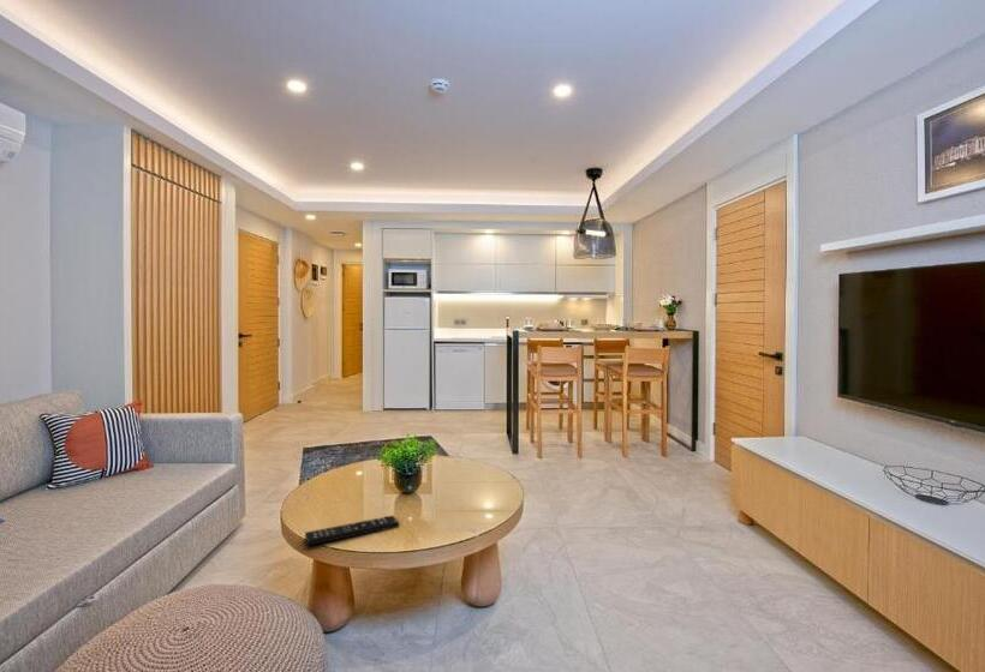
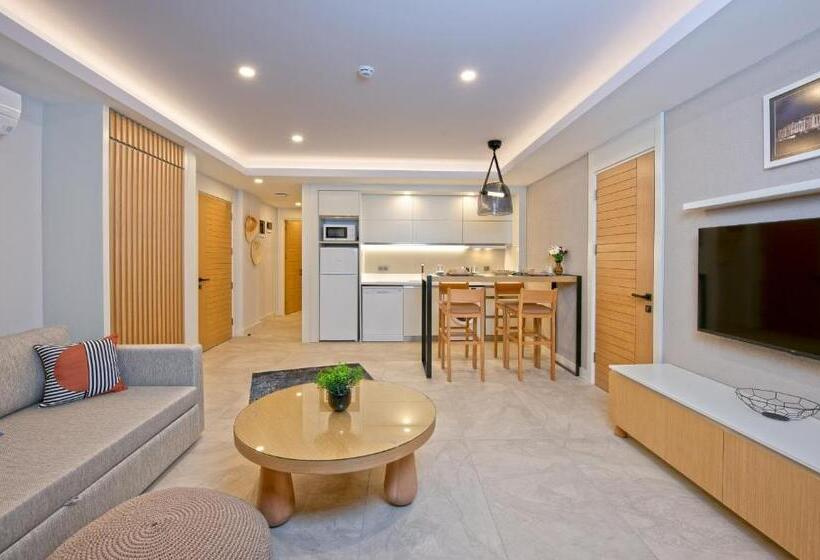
- remote control [304,515,400,546]
